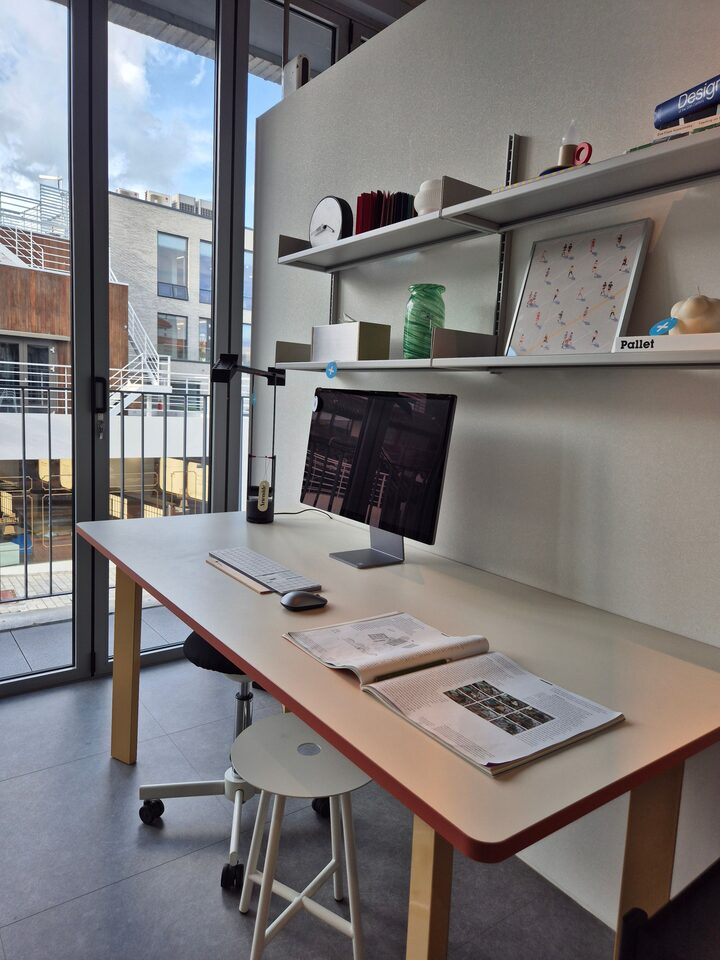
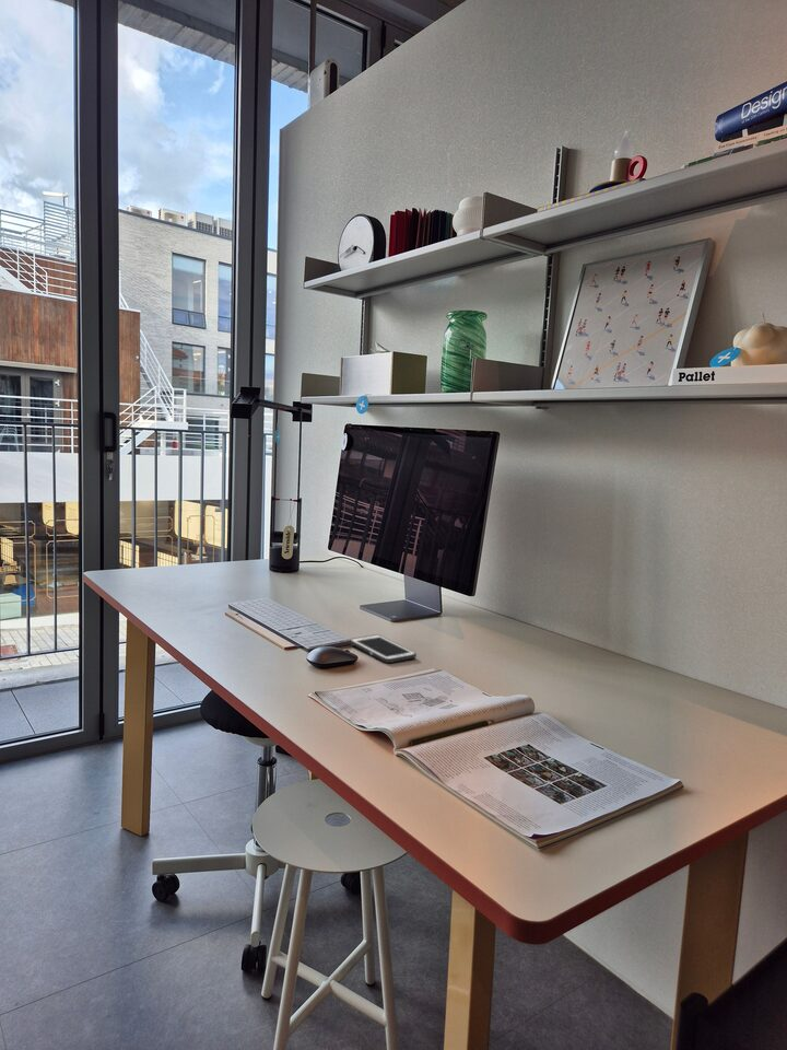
+ cell phone [349,633,418,664]
